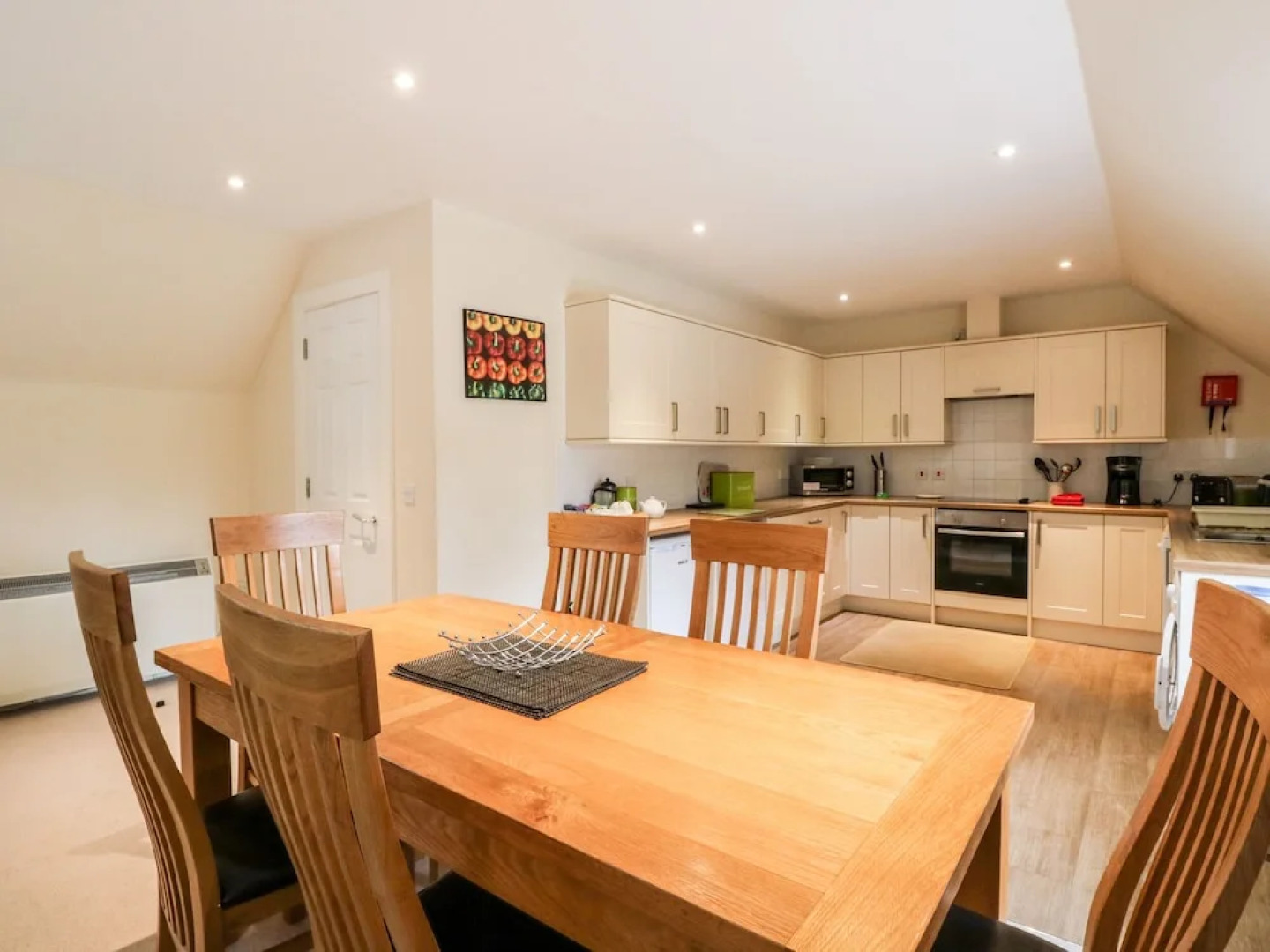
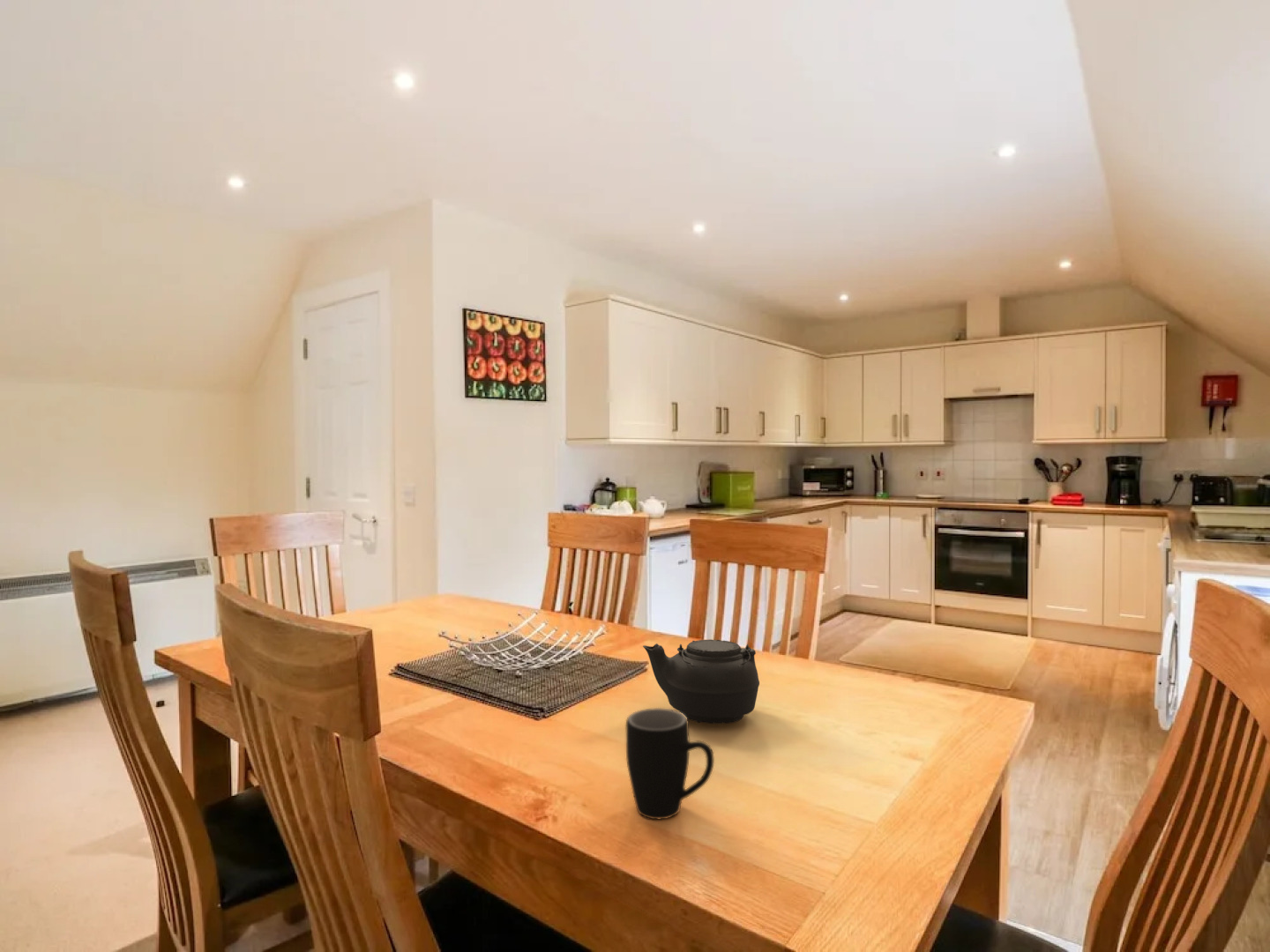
+ mug [625,707,714,820]
+ teapot [642,638,760,725]
